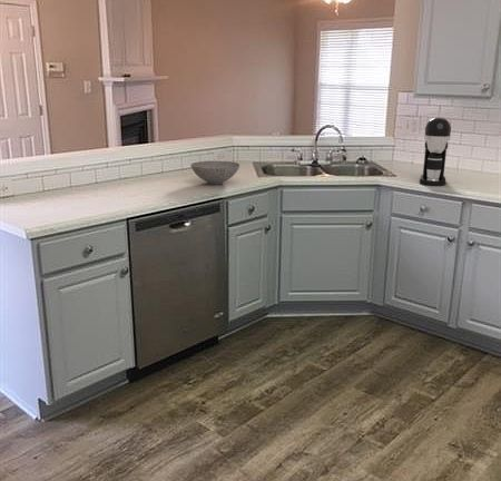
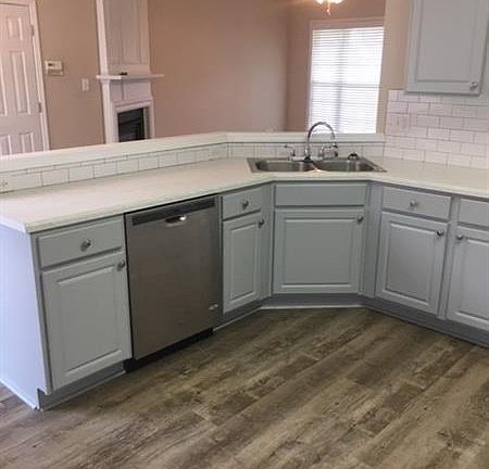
- coffee maker [419,117,452,187]
- bowl [189,160,240,185]
